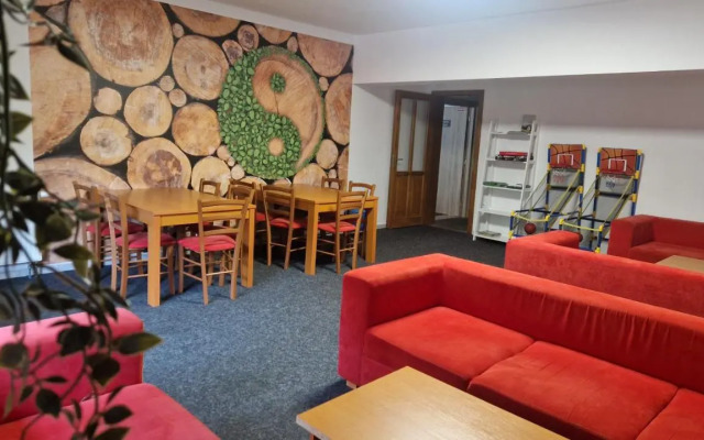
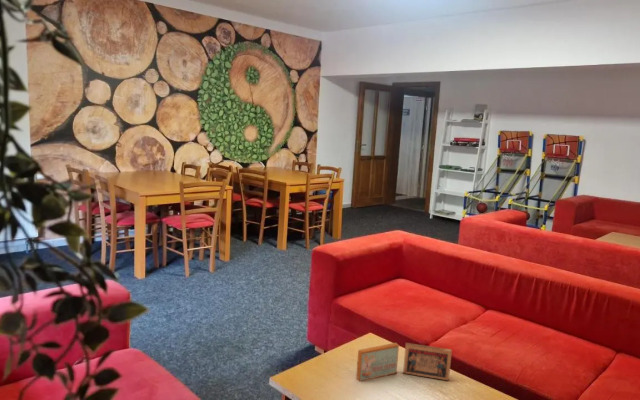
+ board game [355,342,453,382]
